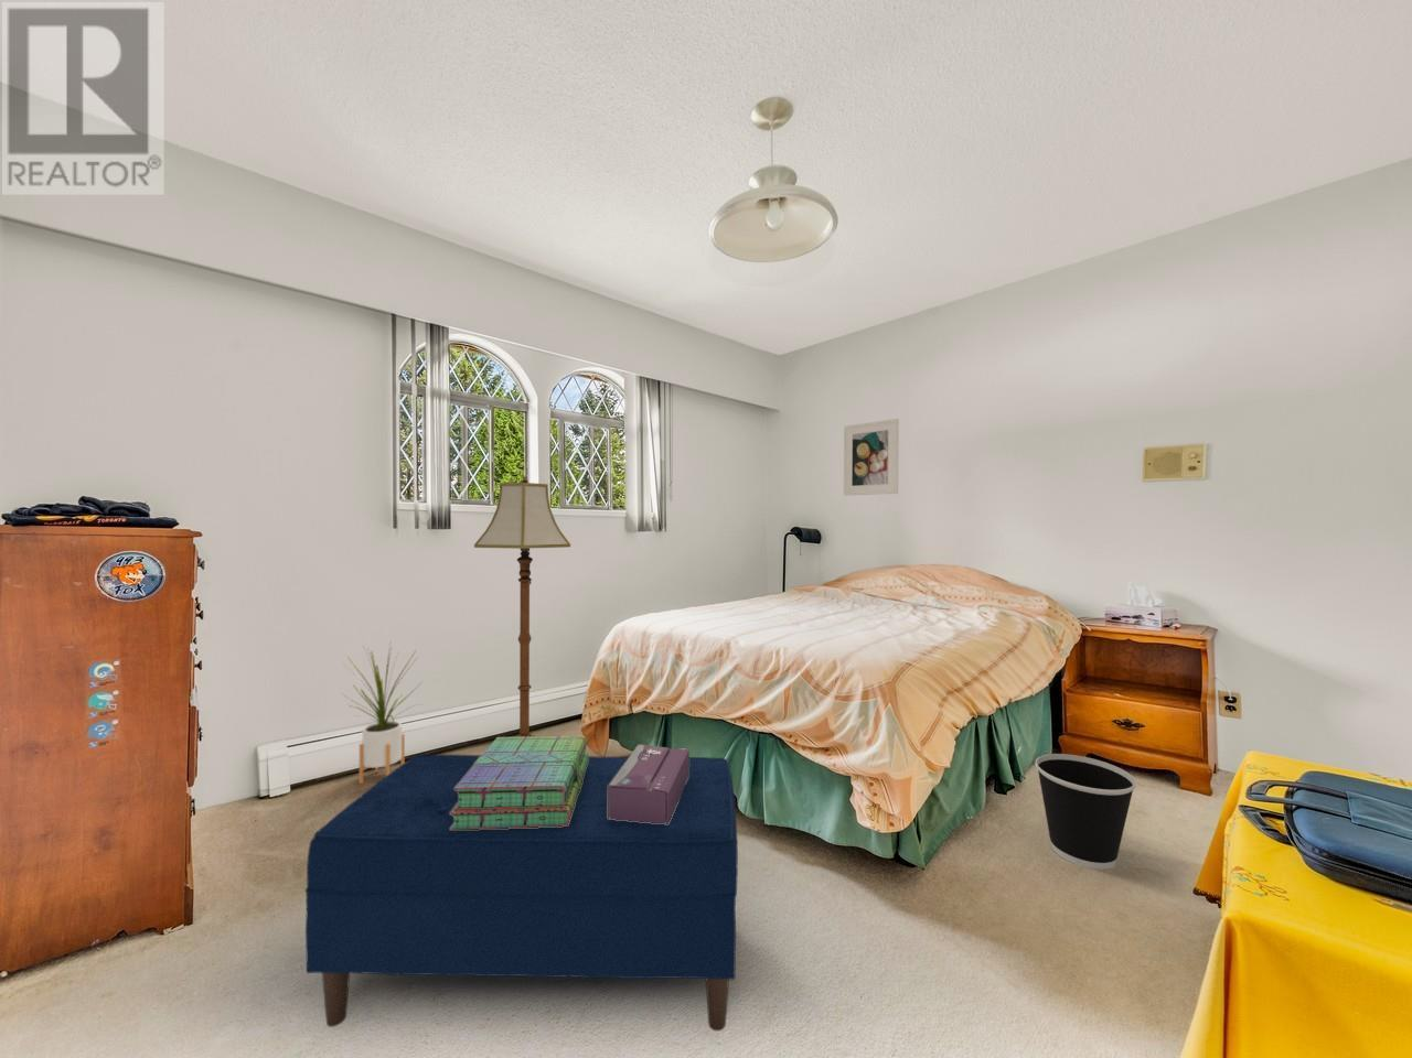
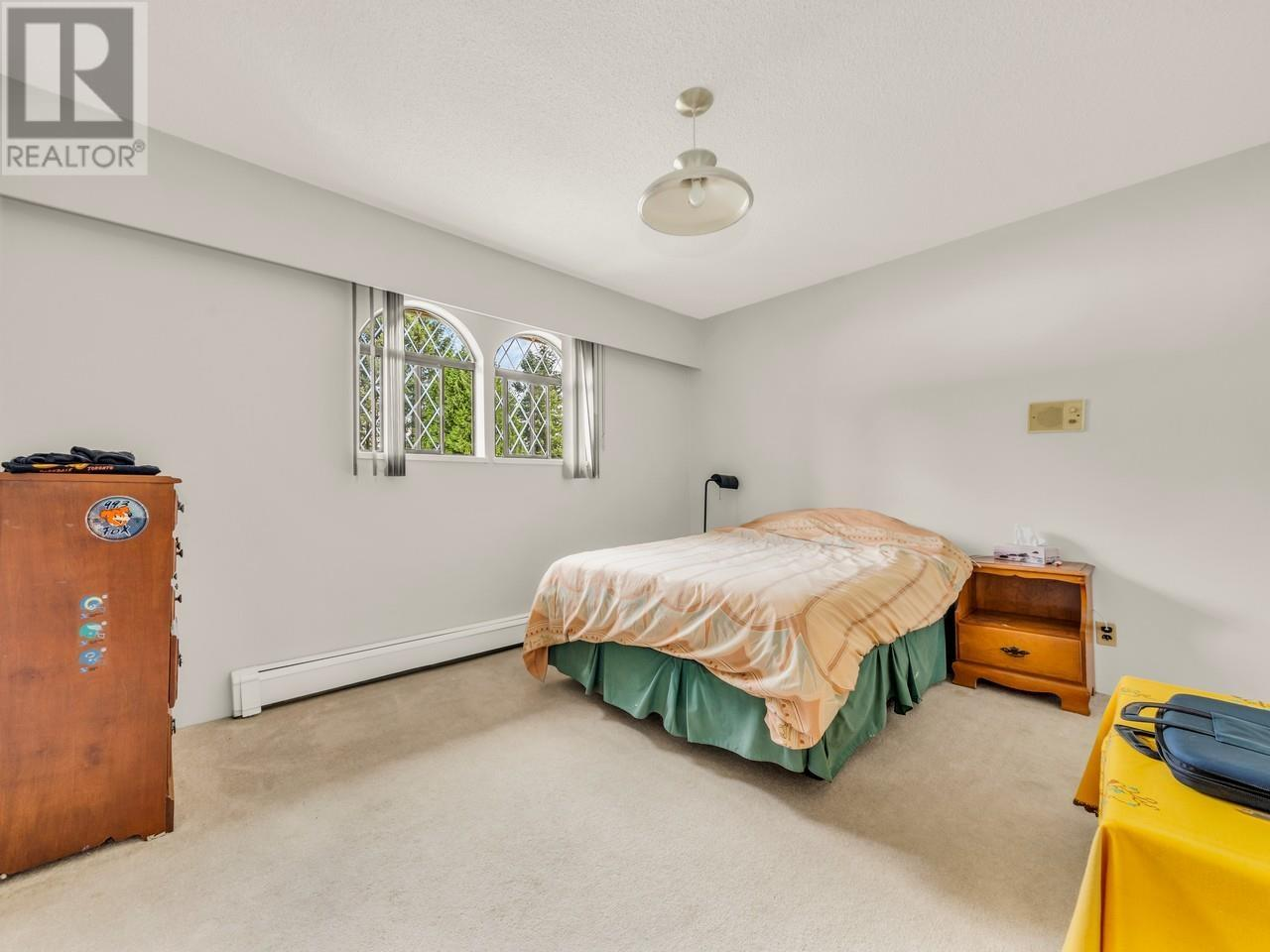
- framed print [843,418,901,497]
- wastebasket [1035,752,1137,870]
- bench [305,753,739,1032]
- tissue box [608,743,690,825]
- stack of books [450,735,589,830]
- floor lamp [474,475,571,737]
- house plant [341,639,424,786]
